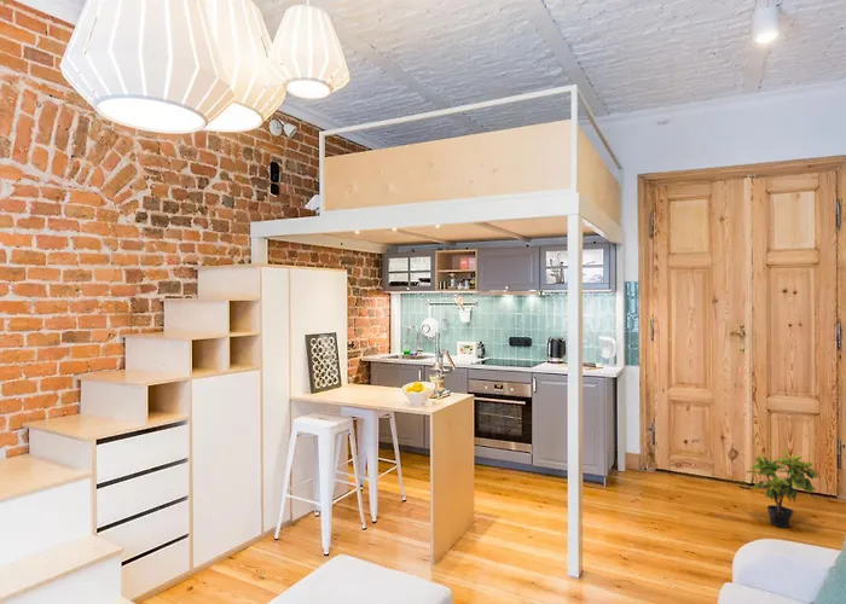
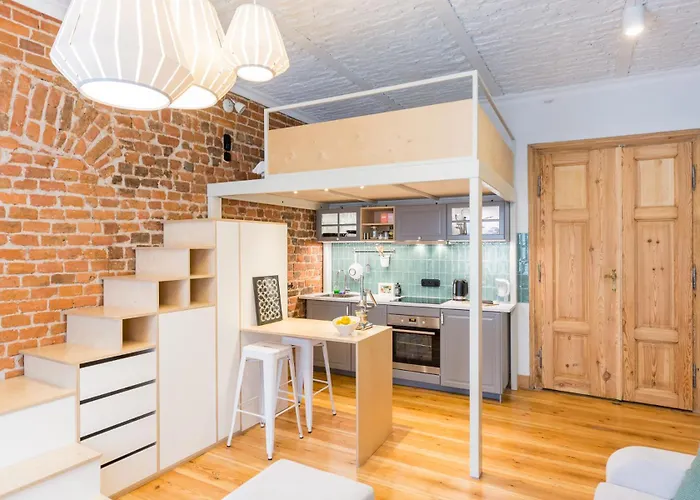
- potted plant [744,449,819,529]
